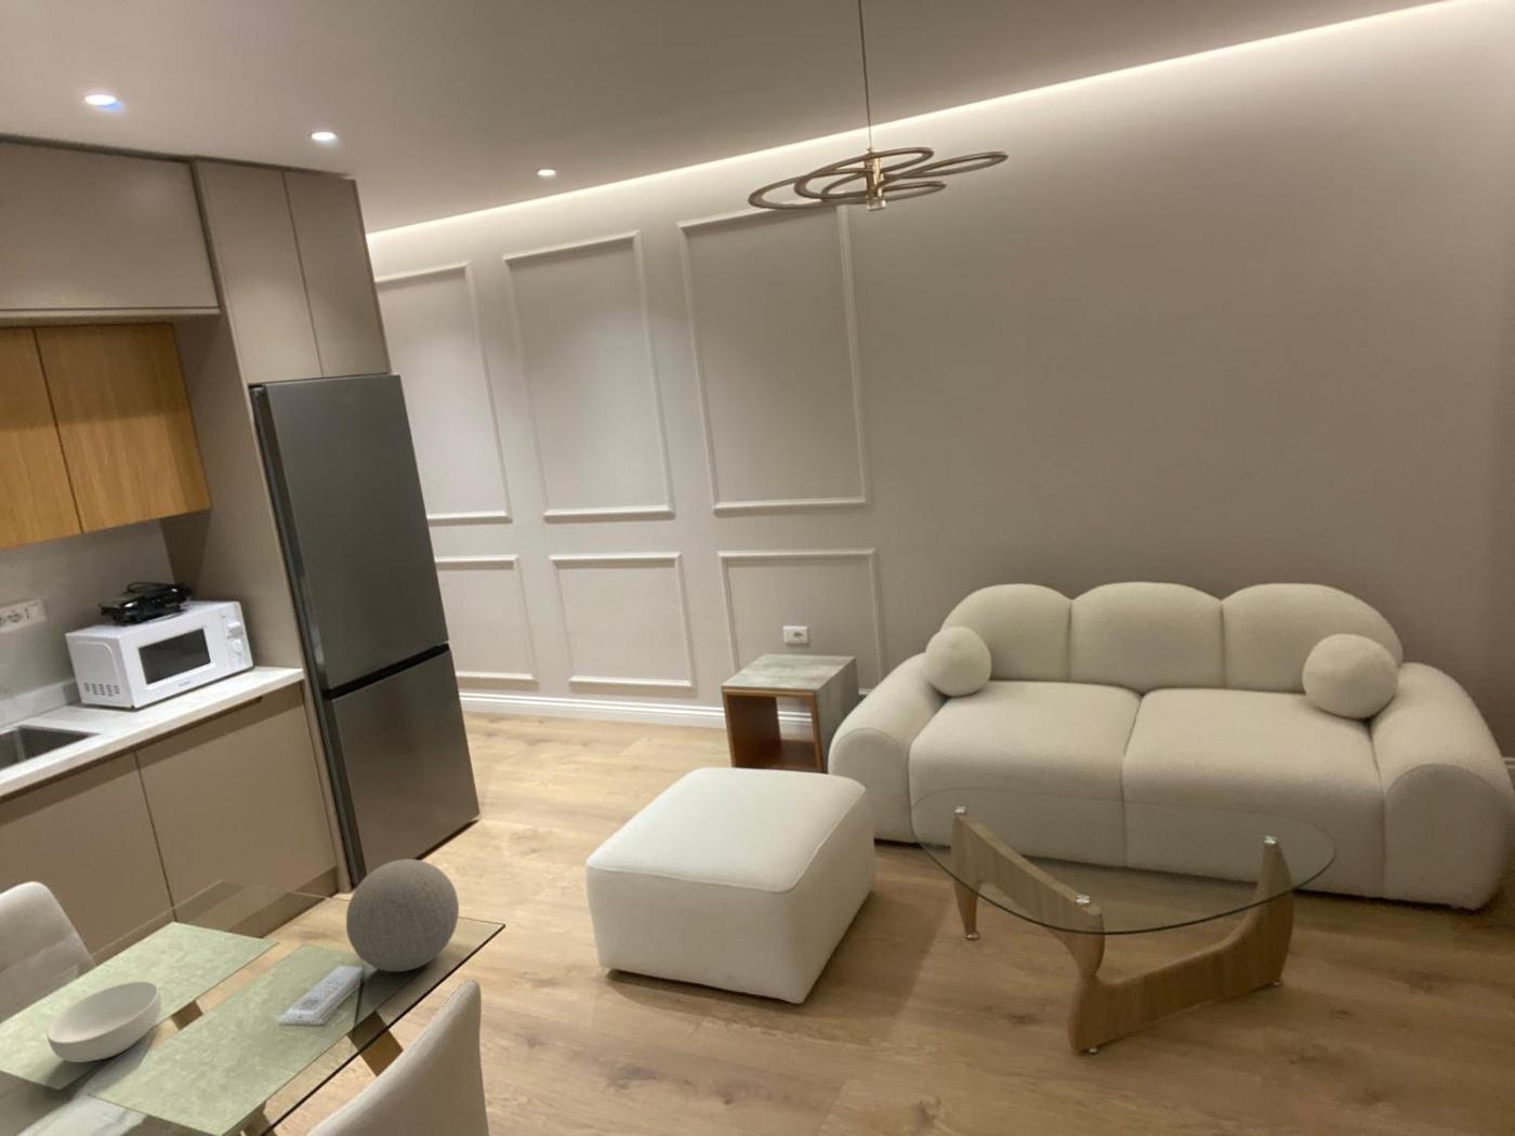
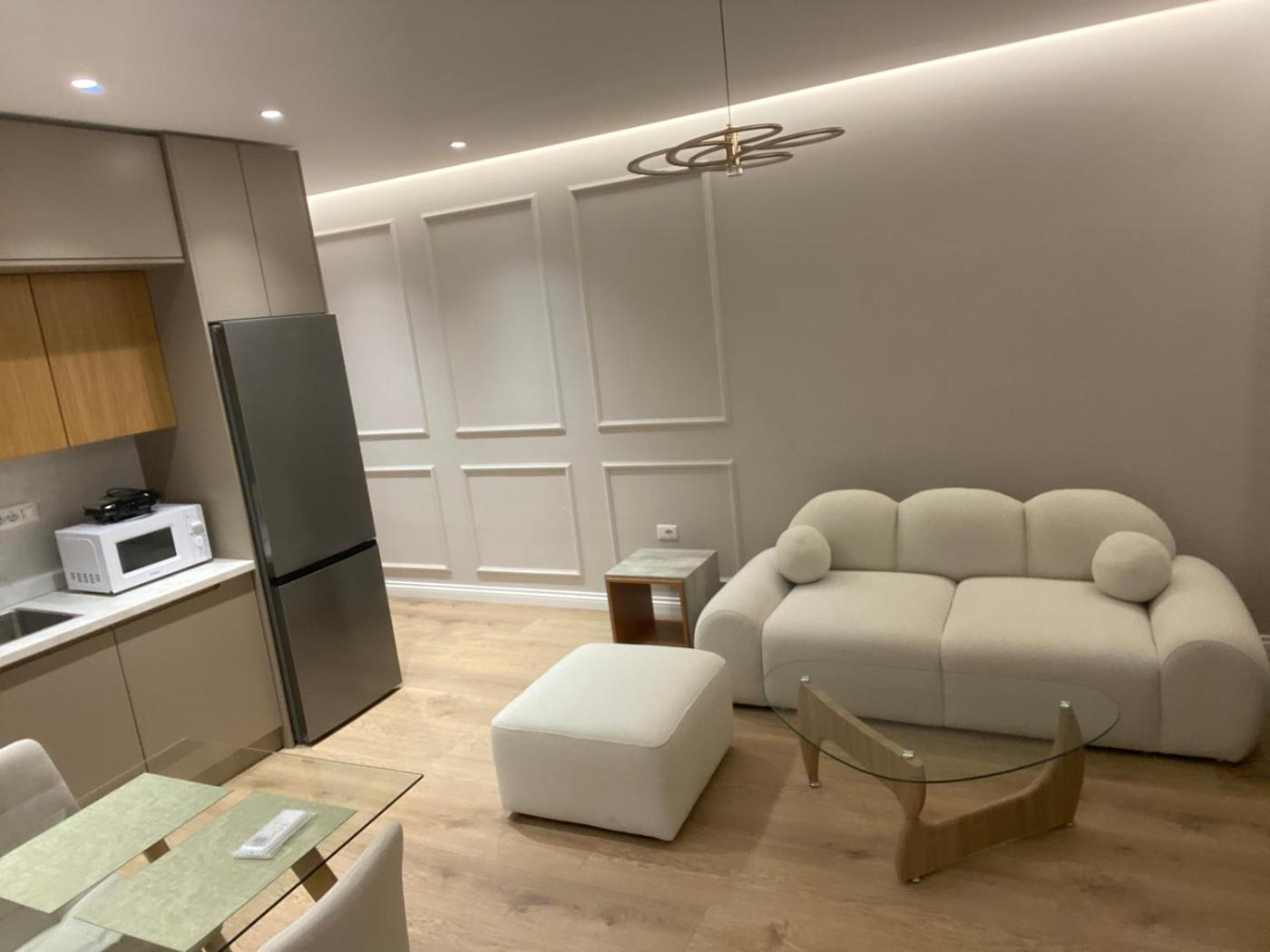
- decorative ball [345,858,460,973]
- cereal bowl [45,980,162,1063]
